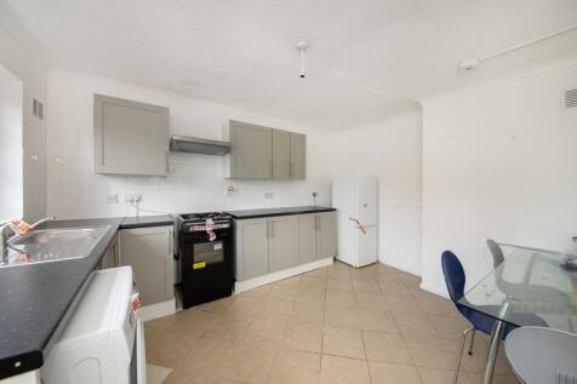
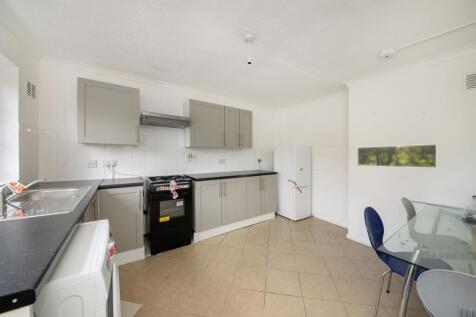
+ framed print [356,143,438,169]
